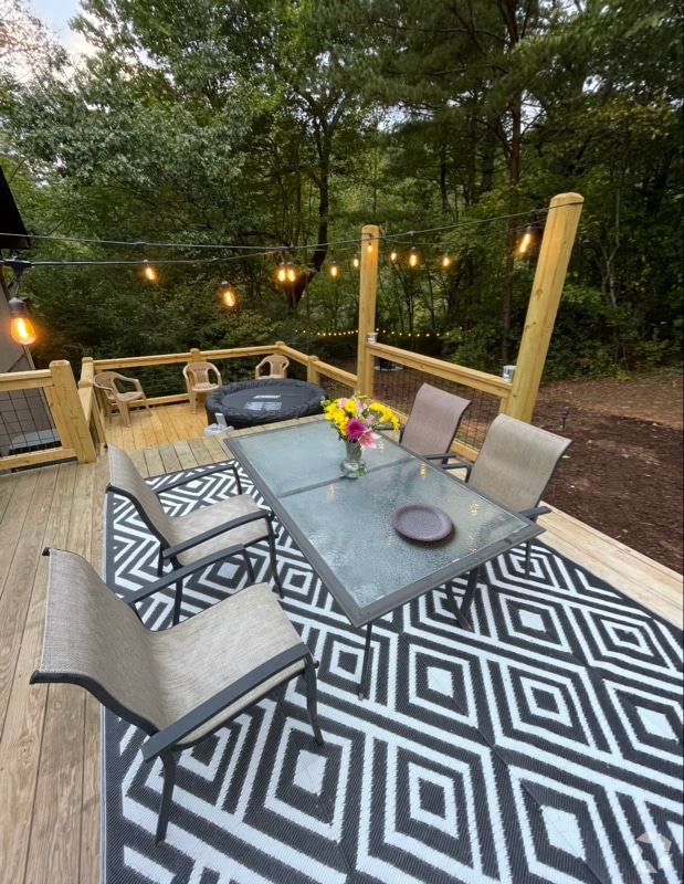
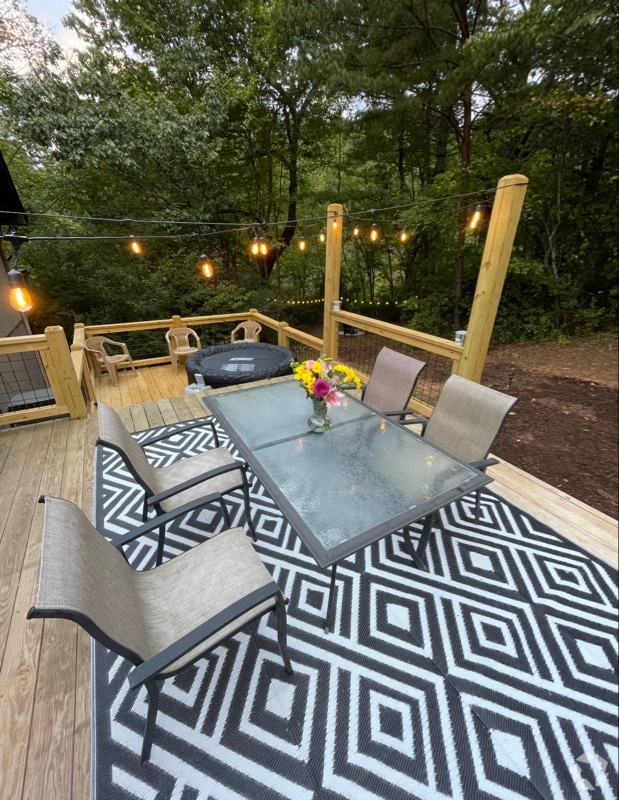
- plate [389,501,453,543]
